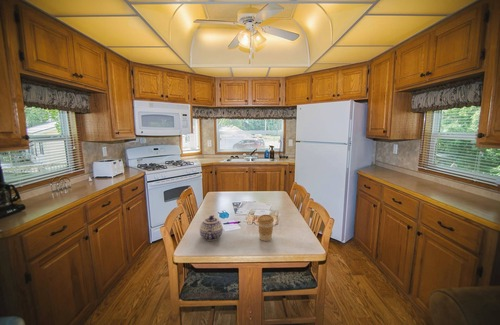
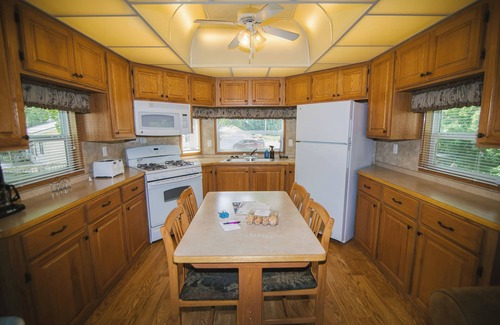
- teapot [199,214,224,242]
- coffee cup [257,214,275,242]
